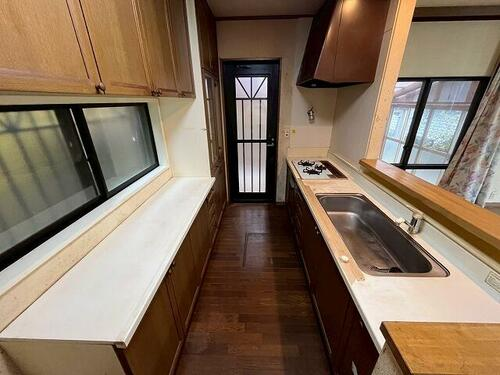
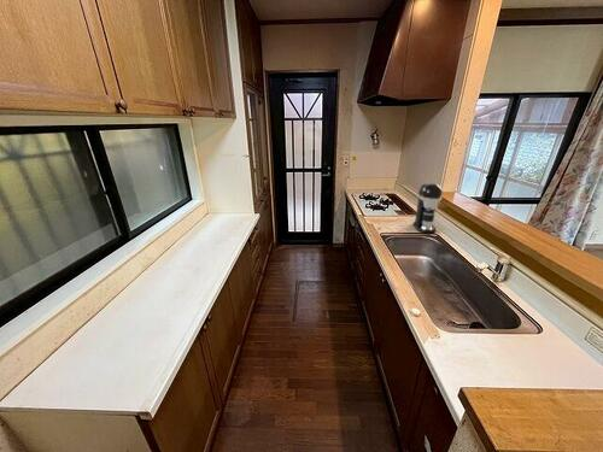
+ coffee maker [411,182,444,234]
